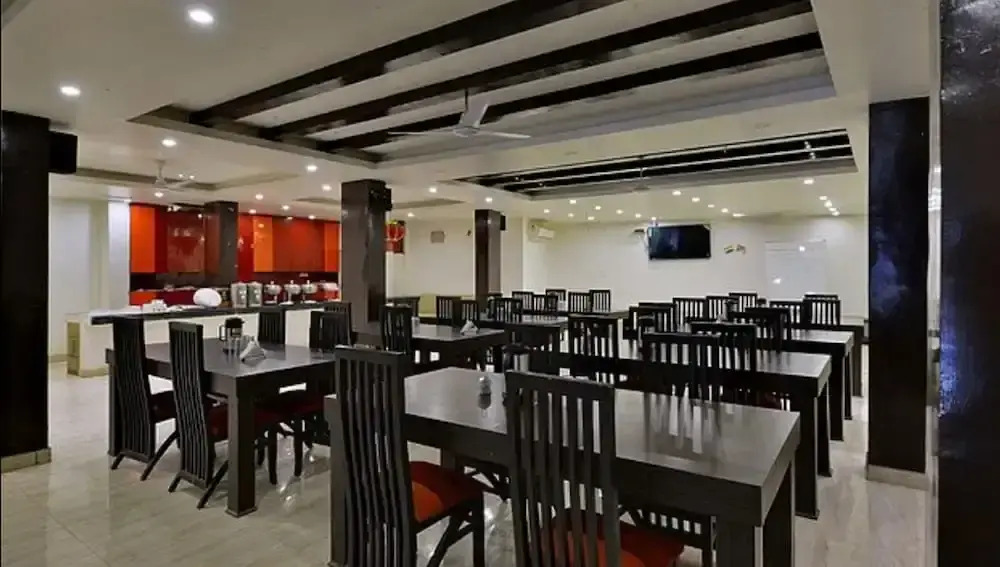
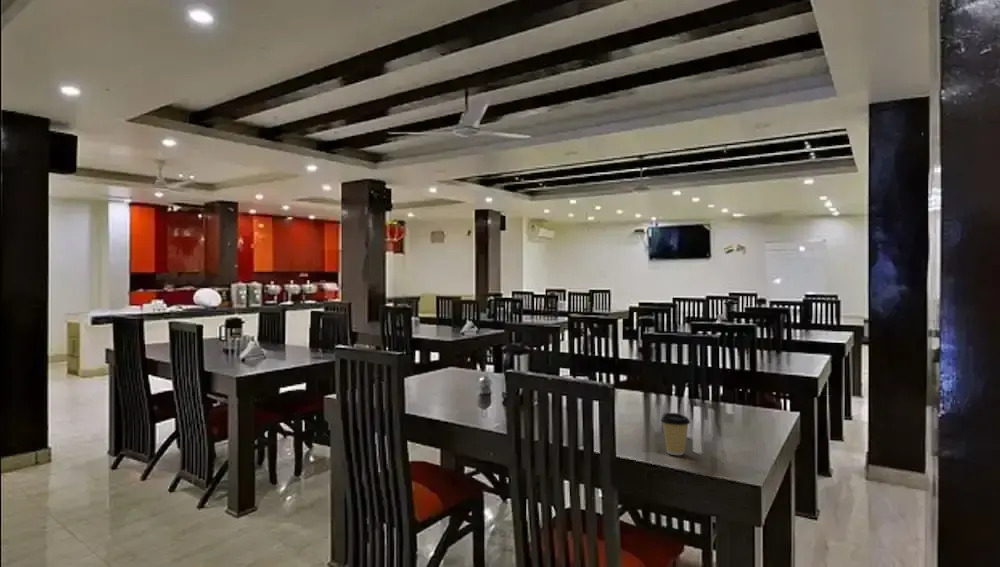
+ coffee cup [660,412,691,456]
